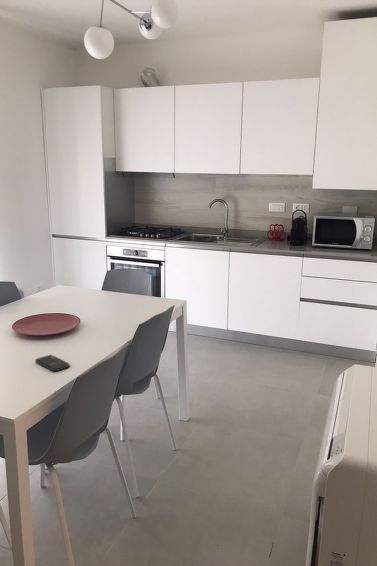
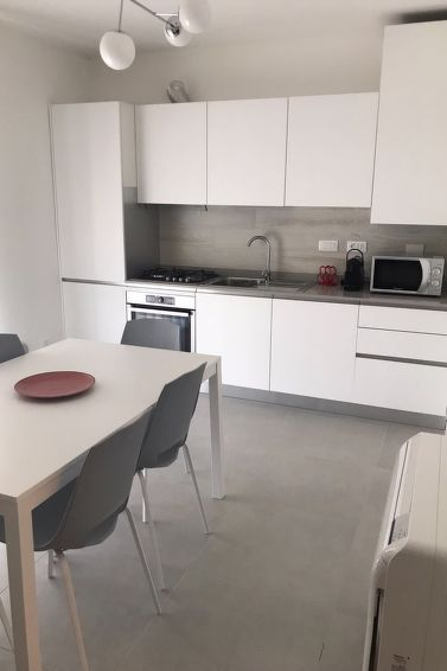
- smartphone [34,354,71,372]
